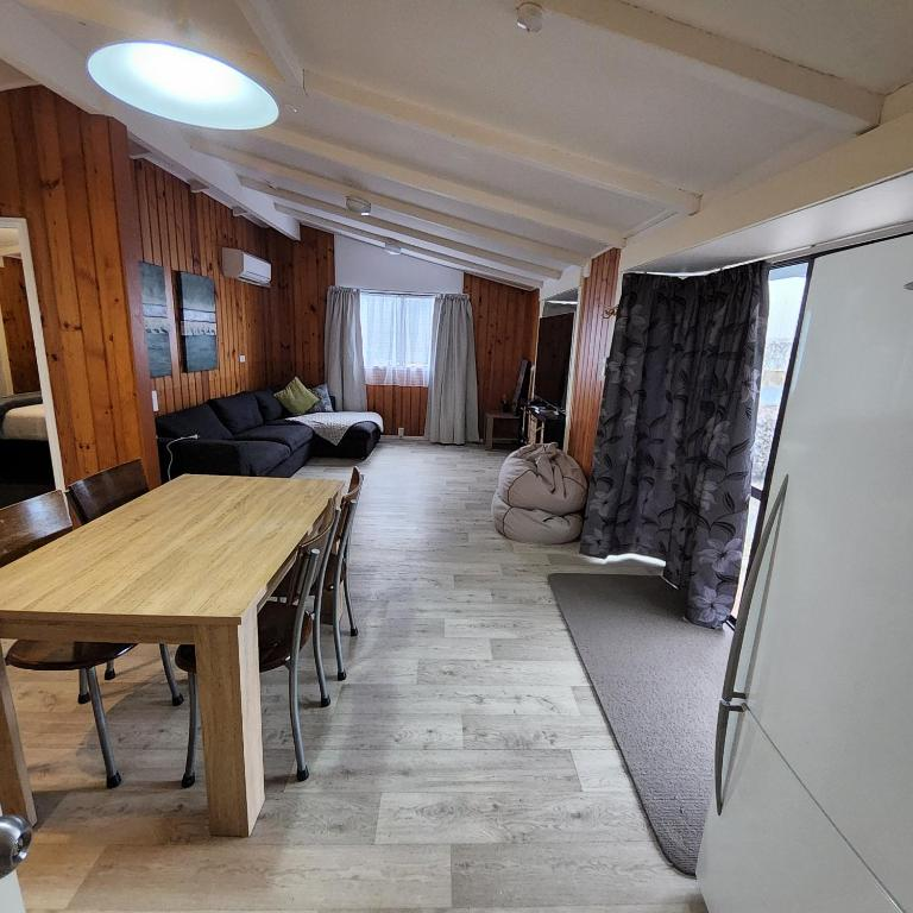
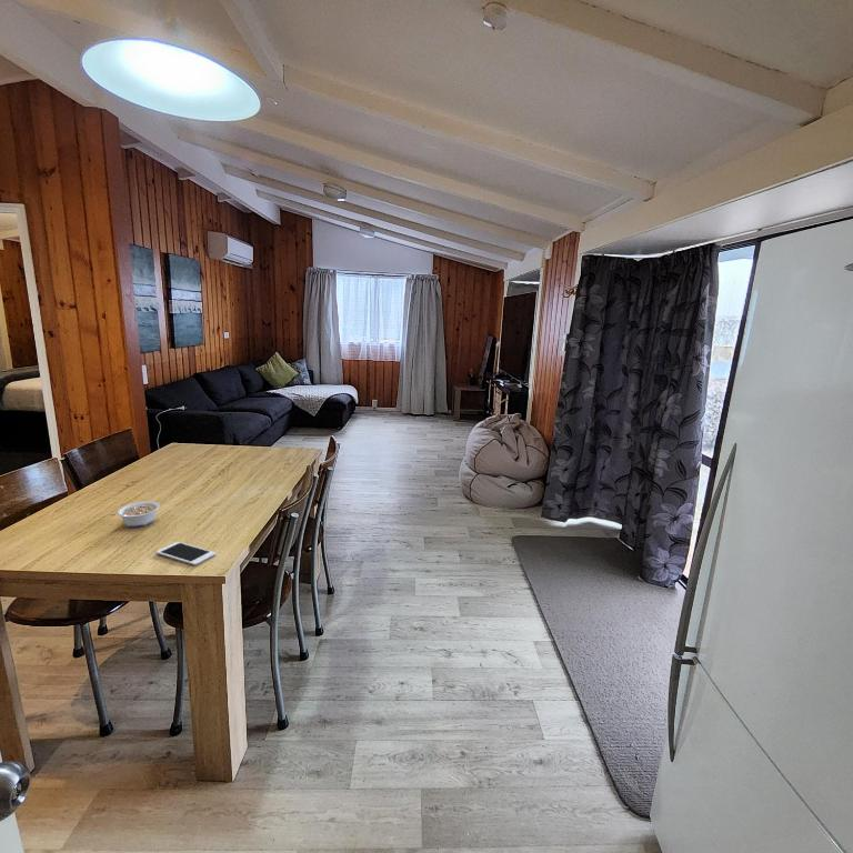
+ cell phone [154,541,217,566]
+ legume [110,500,161,529]
